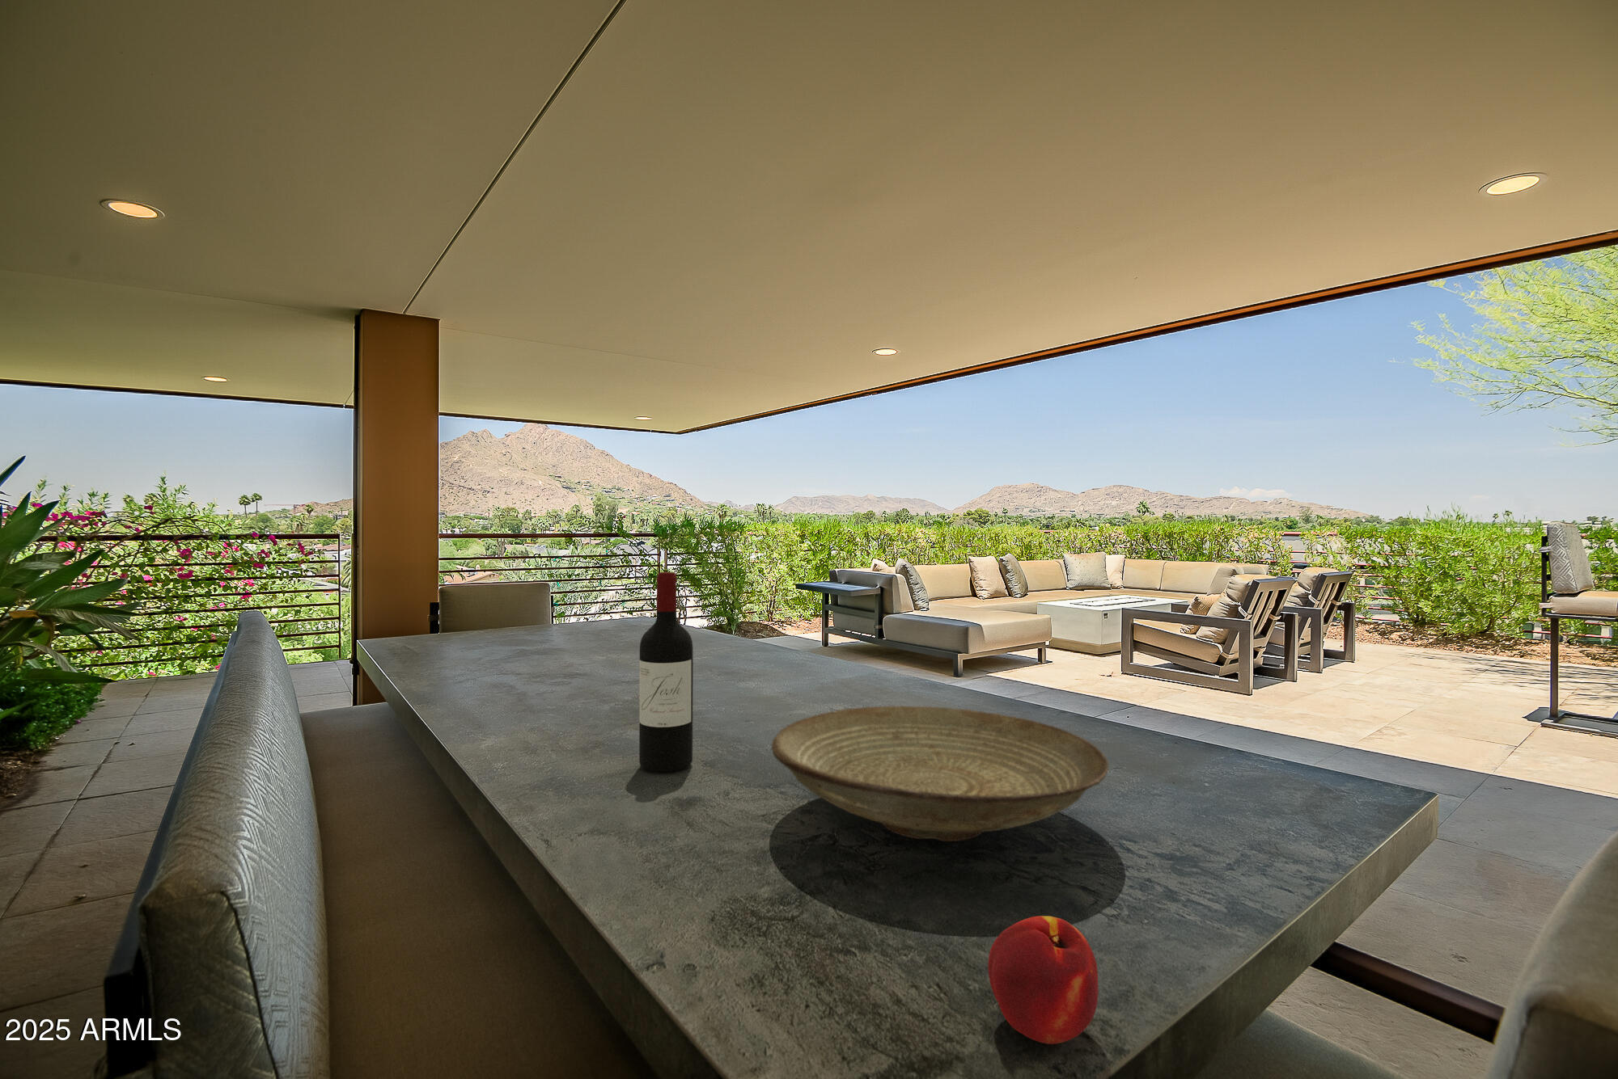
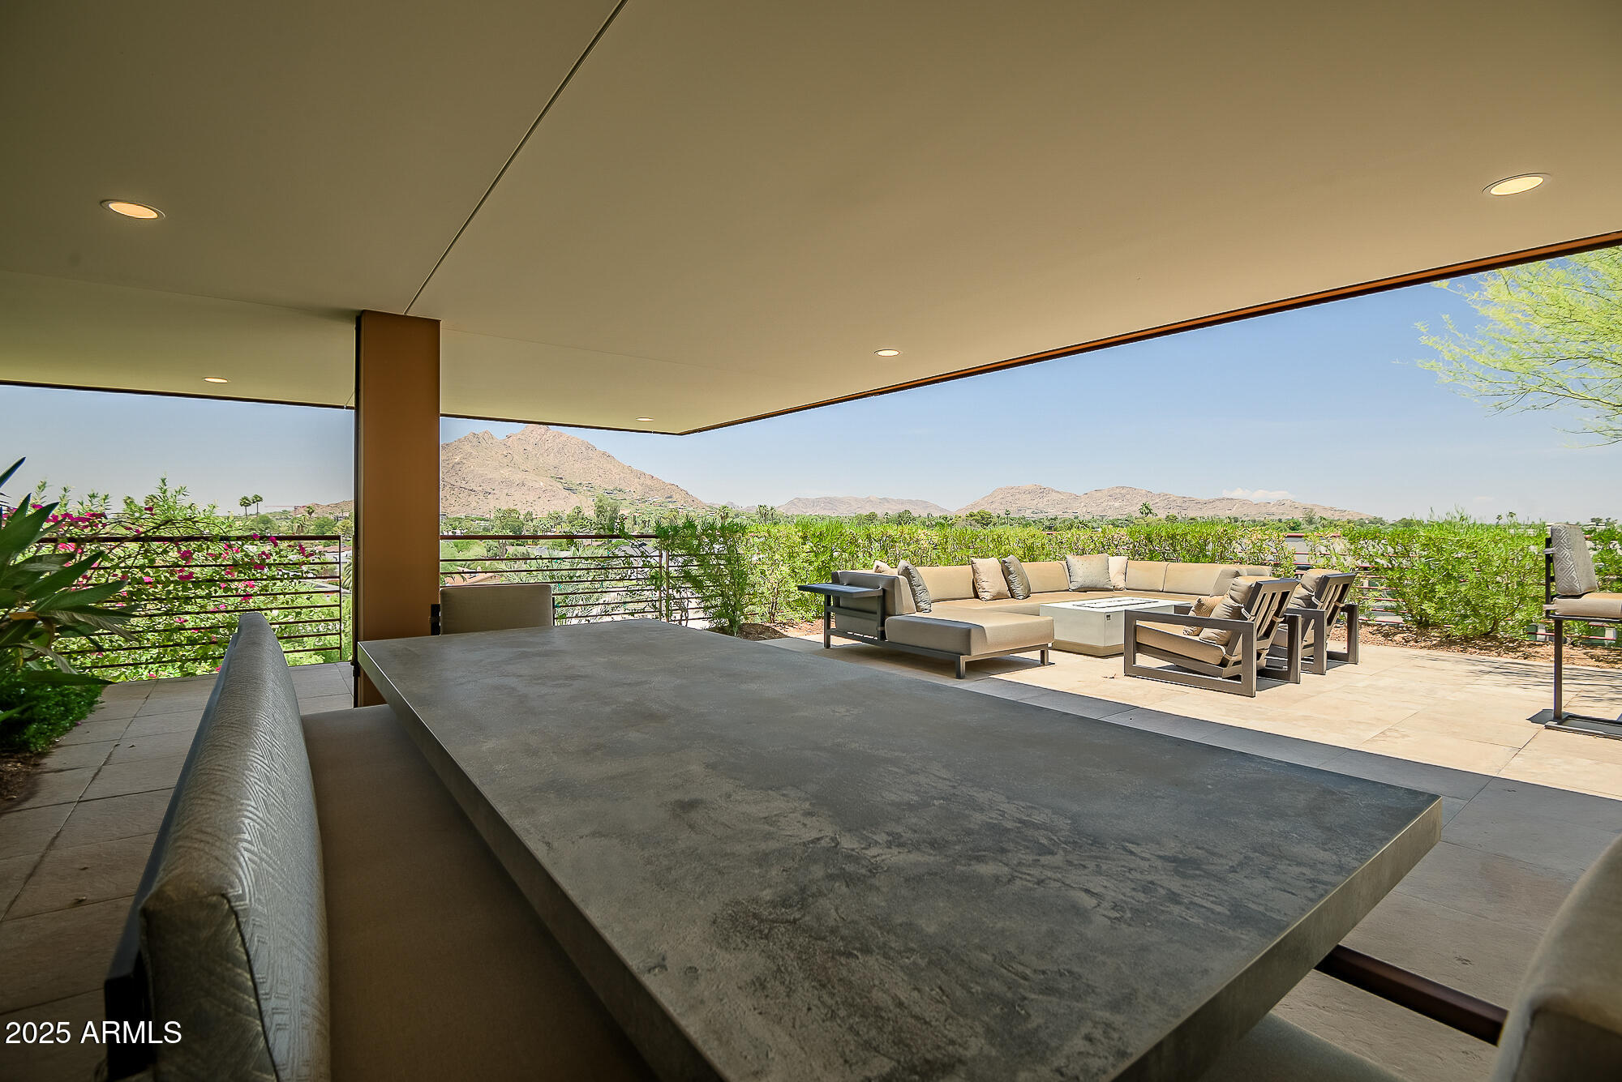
- wine bottle [639,572,693,773]
- peach [987,915,1099,1045]
- decorative bowl [771,704,1110,842]
